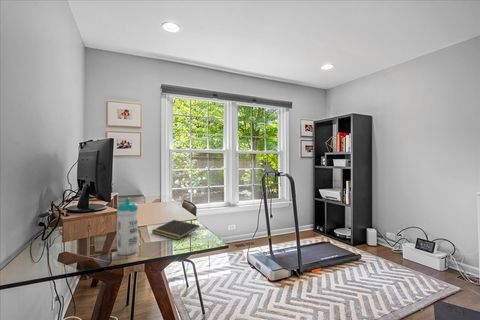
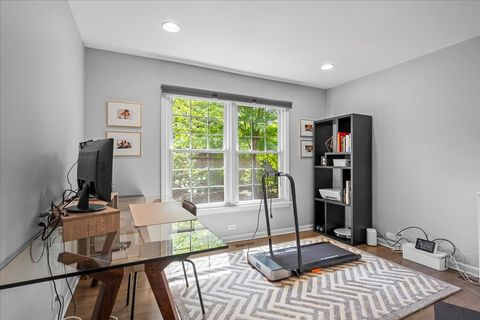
- water bottle [116,197,139,256]
- notepad [151,219,201,241]
